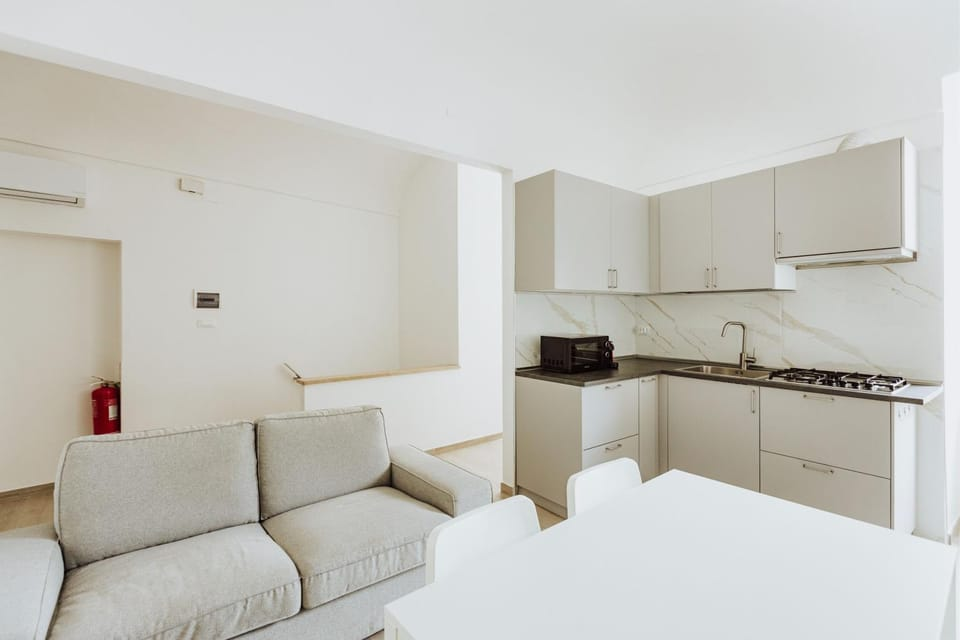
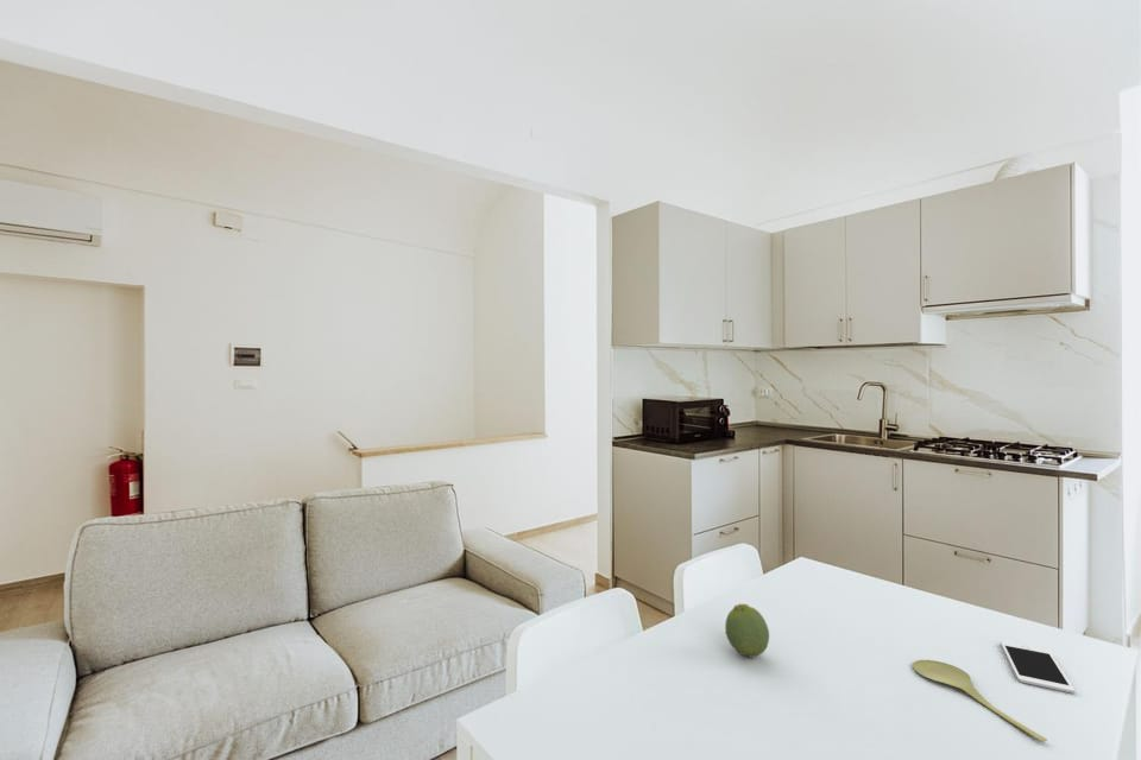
+ fruit [724,603,770,659]
+ spoon [912,659,1048,742]
+ cell phone [1000,640,1076,695]
